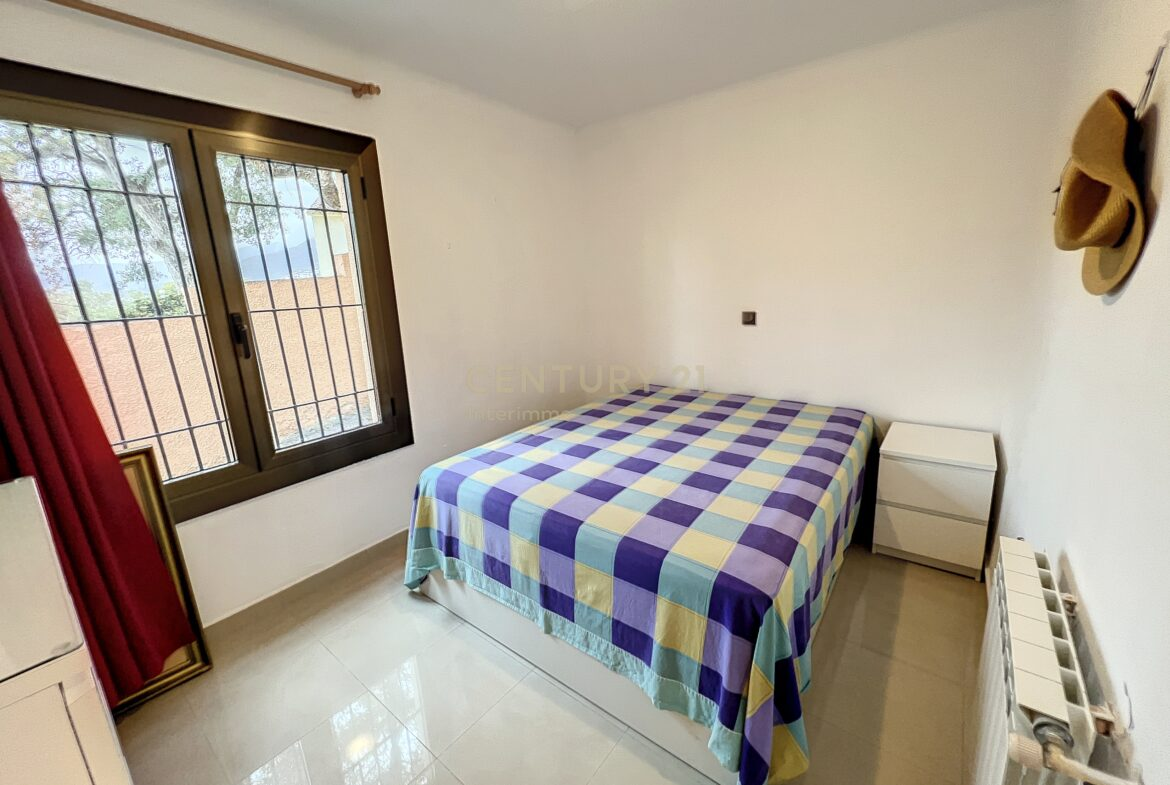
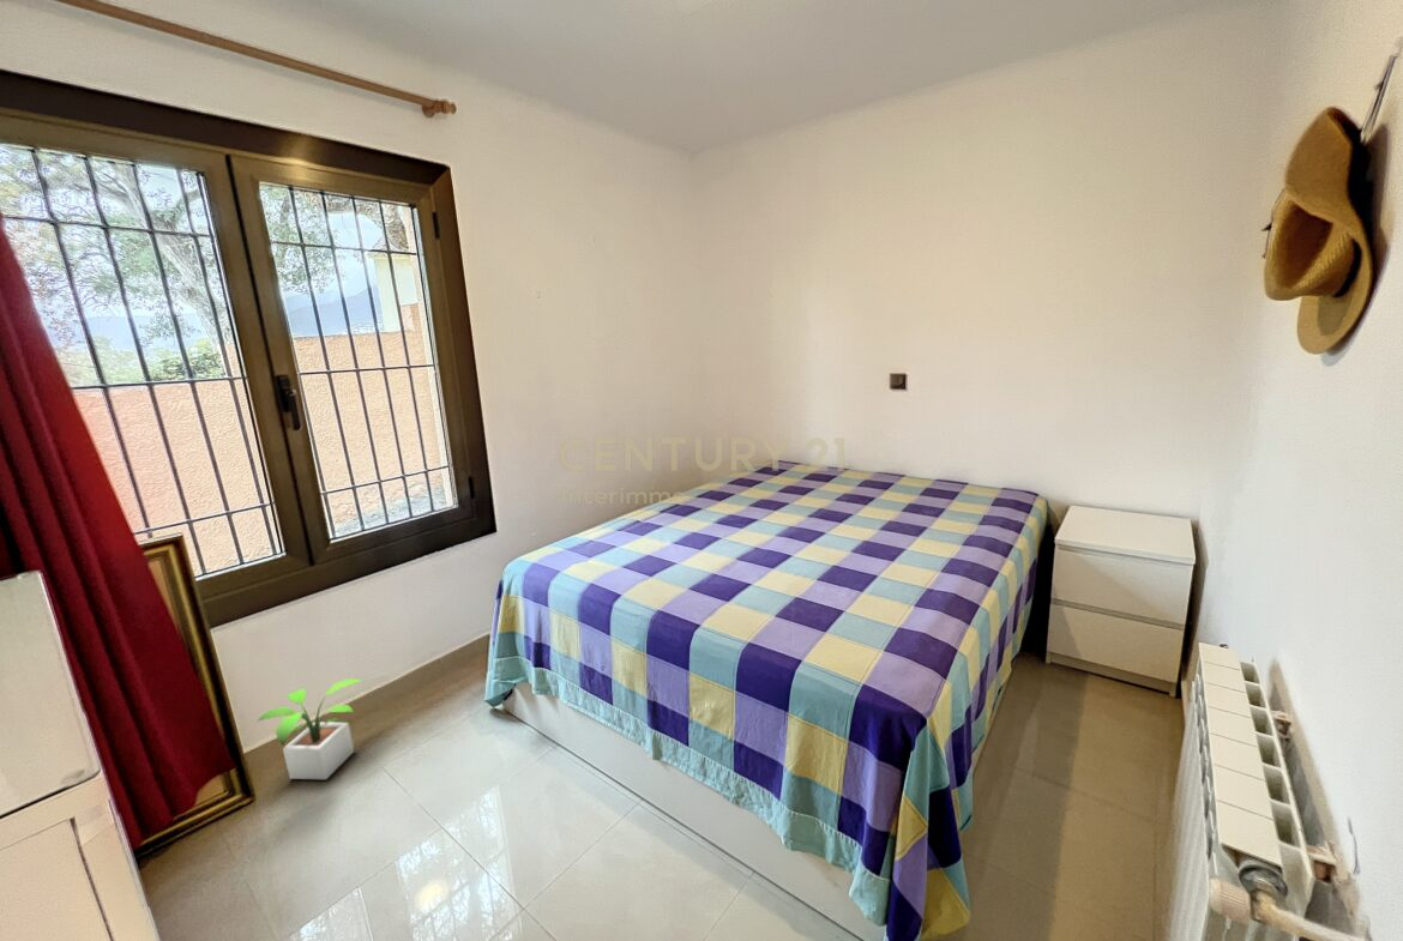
+ potted plant [255,677,363,780]
